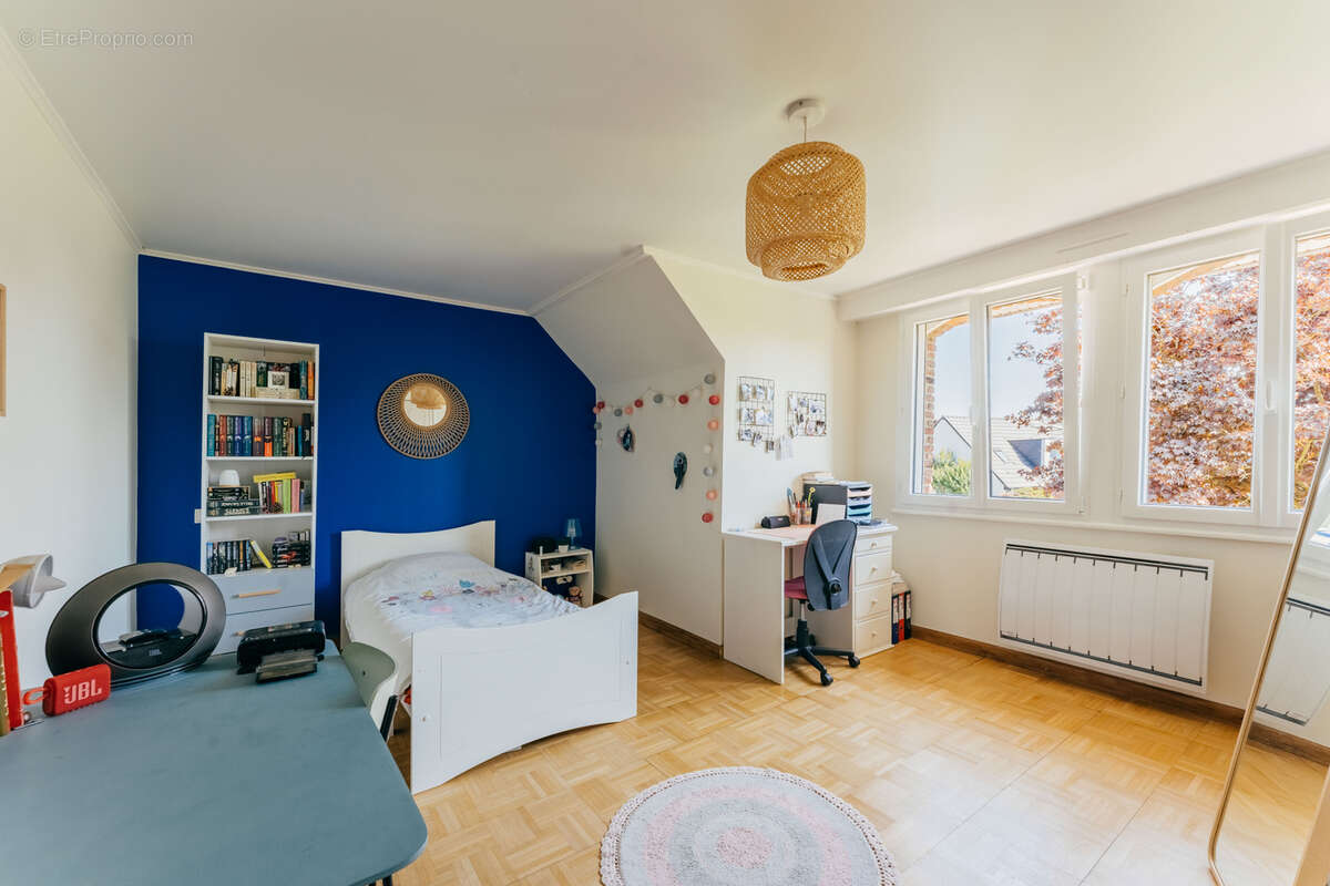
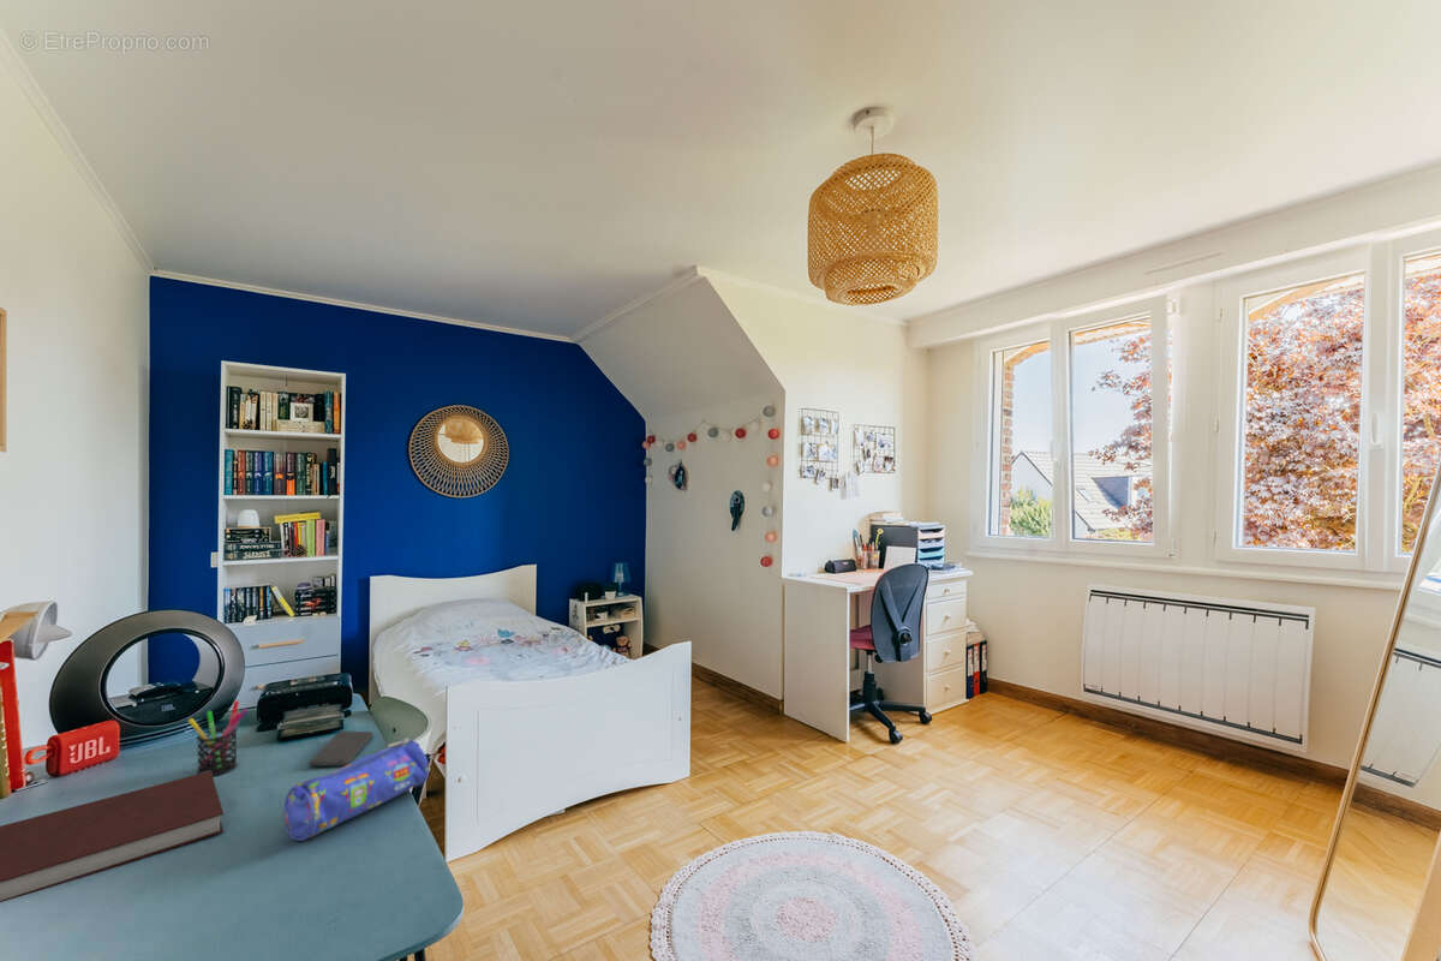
+ pen holder [187,699,249,777]
+ pencil case [282,738,430,842]
+ smartphone [307,730,375,768]
+ notebook [0,771,225,903]
